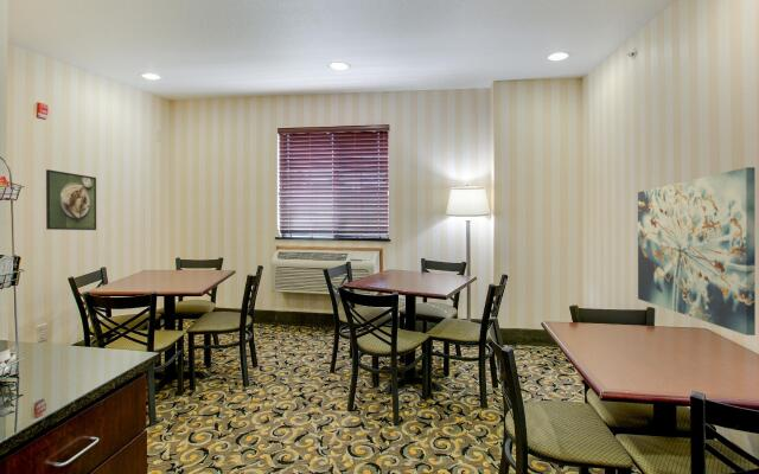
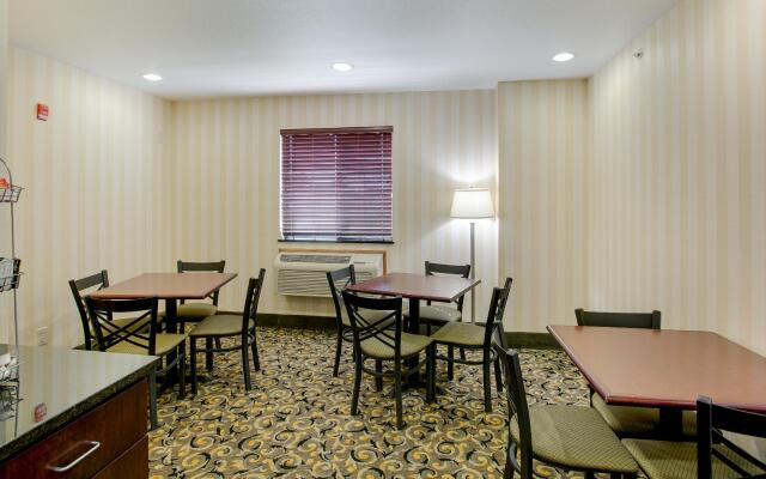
- wall art [637,166,757,337]
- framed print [45,168,97,231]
